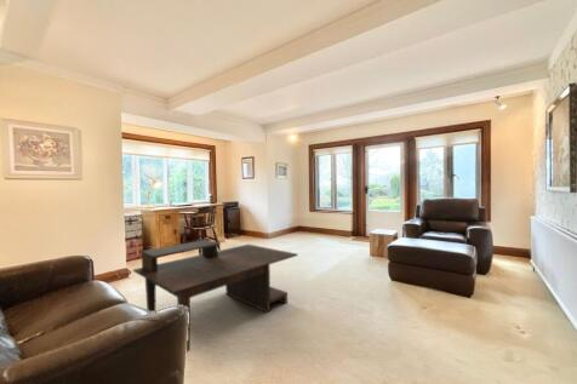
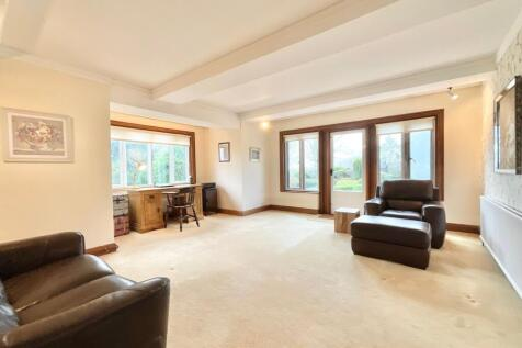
- coffee table [132,239,299,353]
